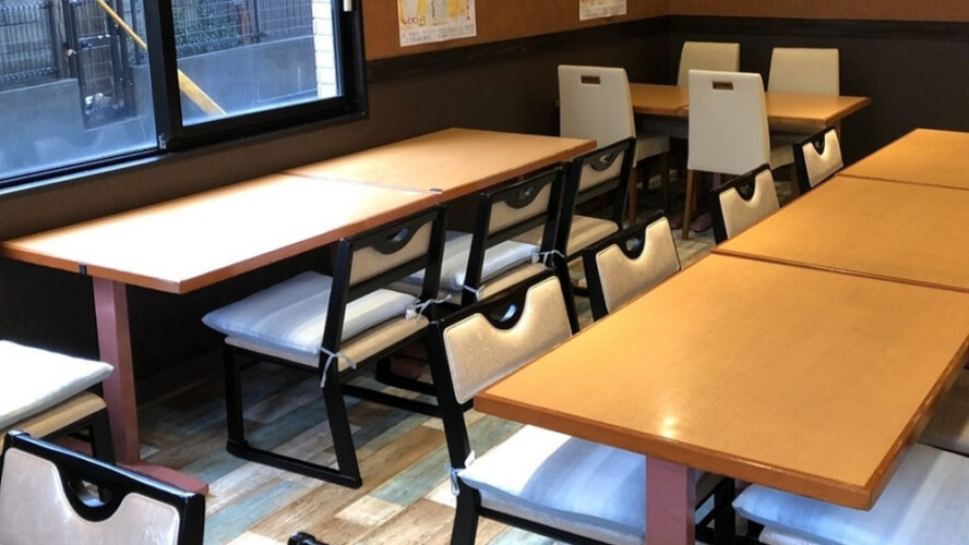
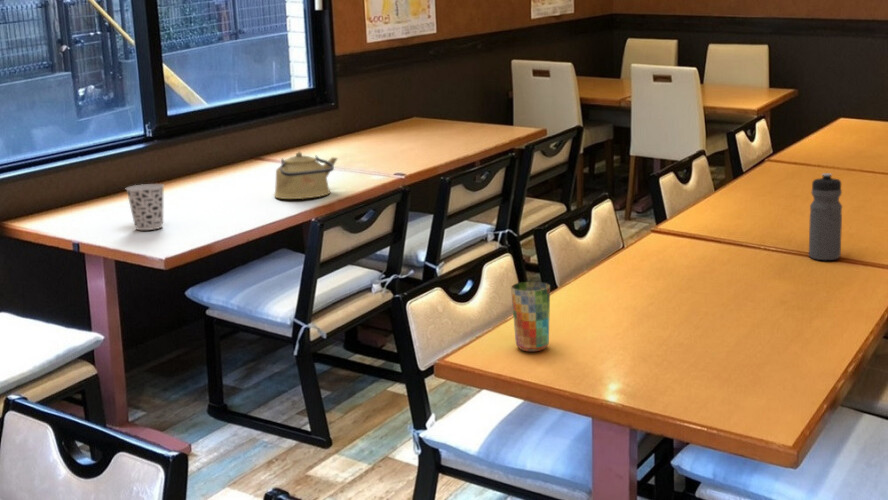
+ kettle [273,150,338,200]
+ cup [510,281,551,353]
+ water bottle [808,172,843,261]
+ cup [125,183,165,231]
